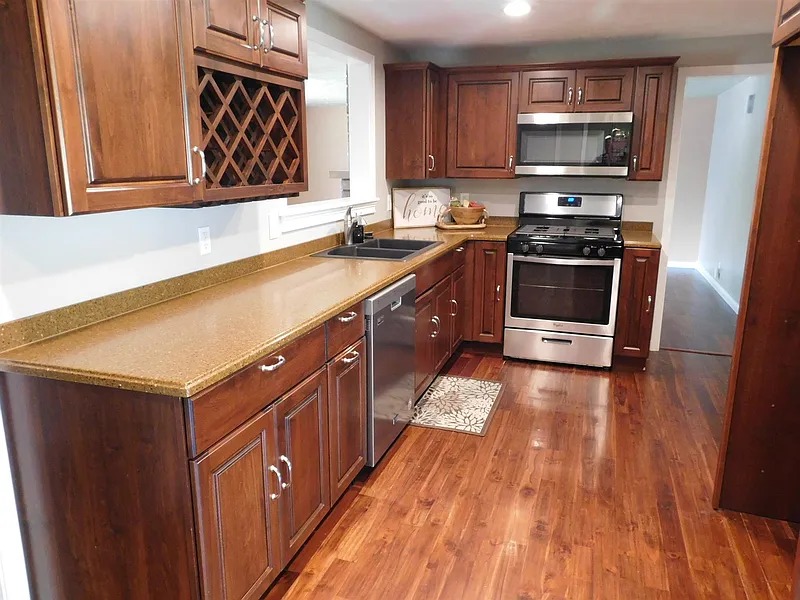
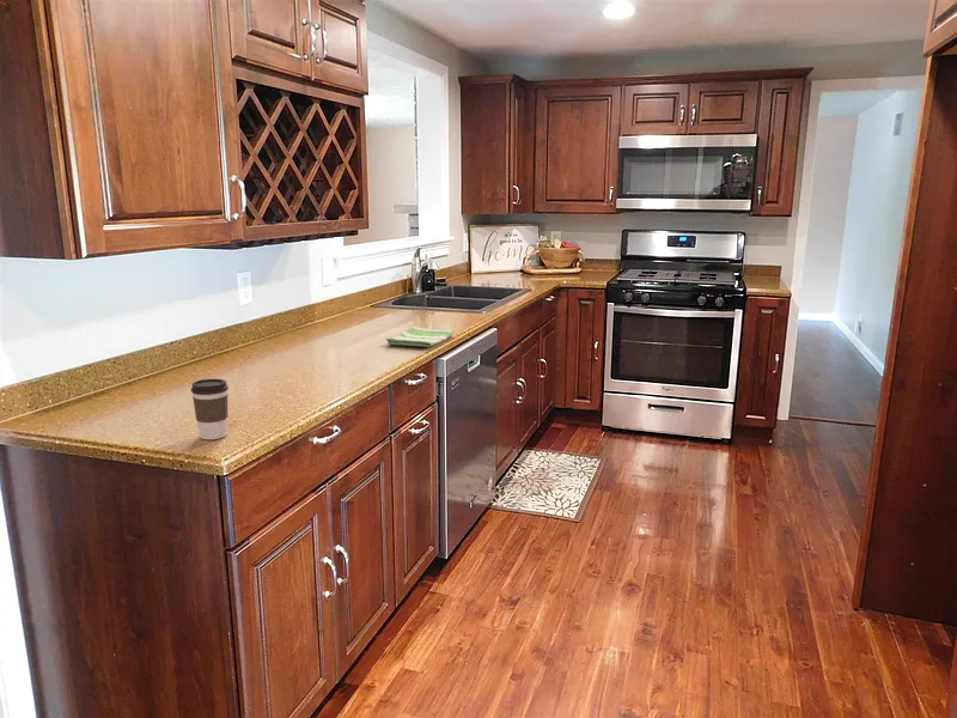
+ coffee cup [190,378,230,440]
+ dish towel [385,325,456,348]
